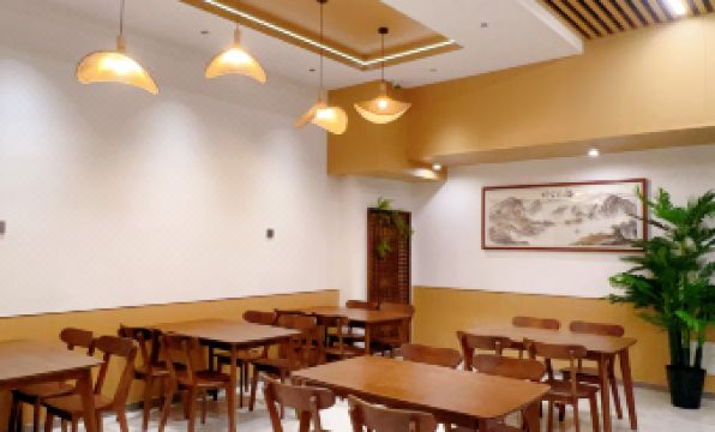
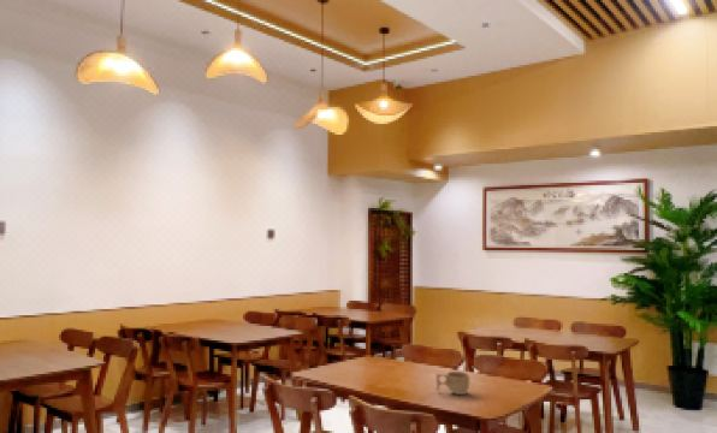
+ cup [435,370,470,396]
